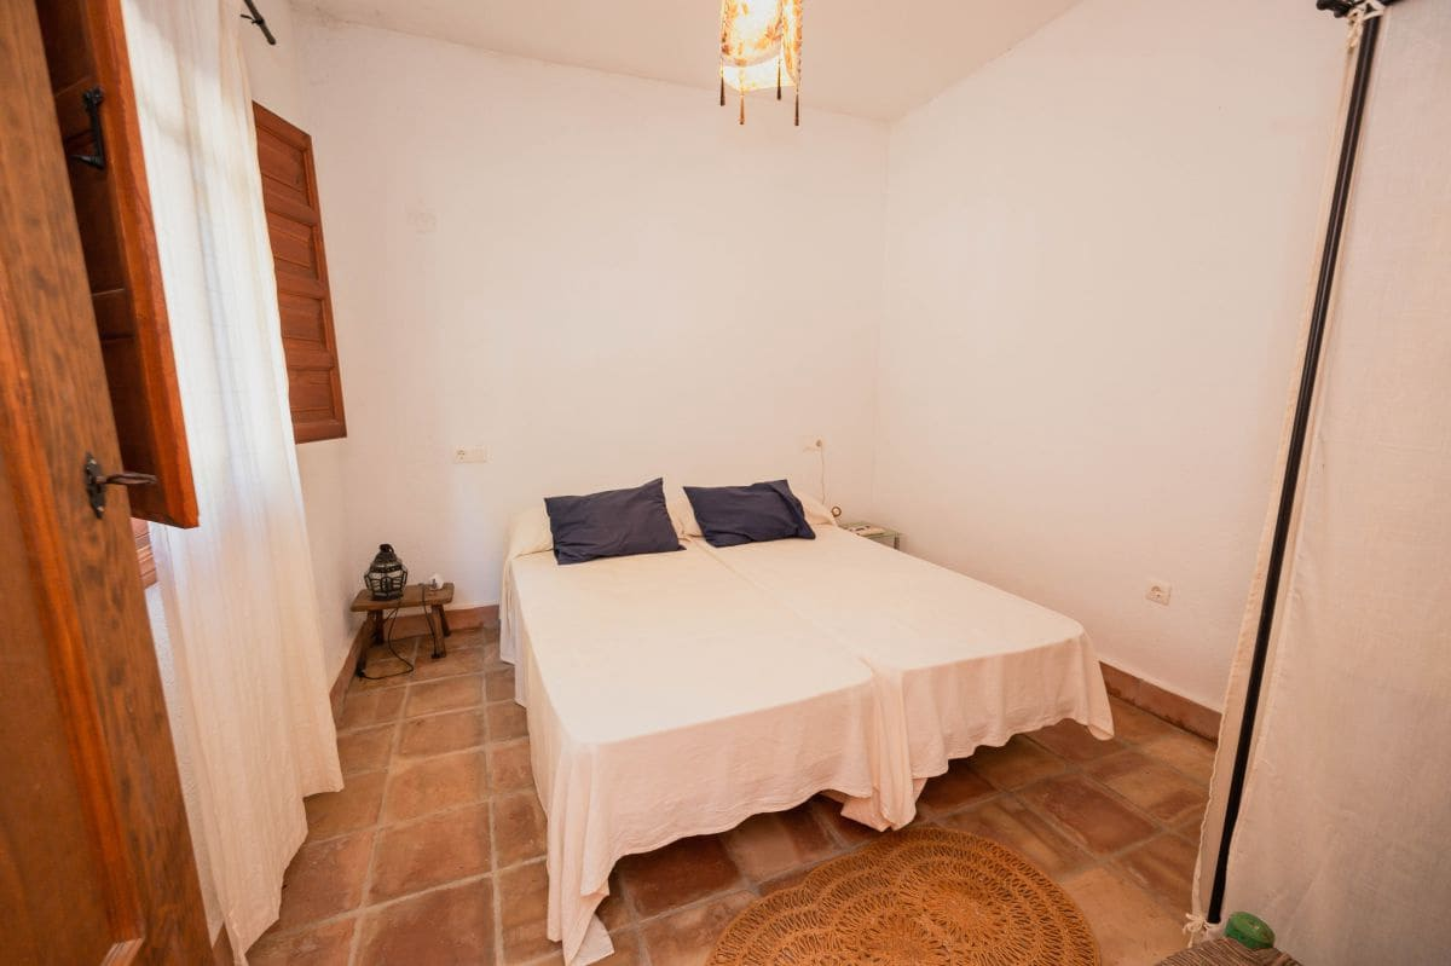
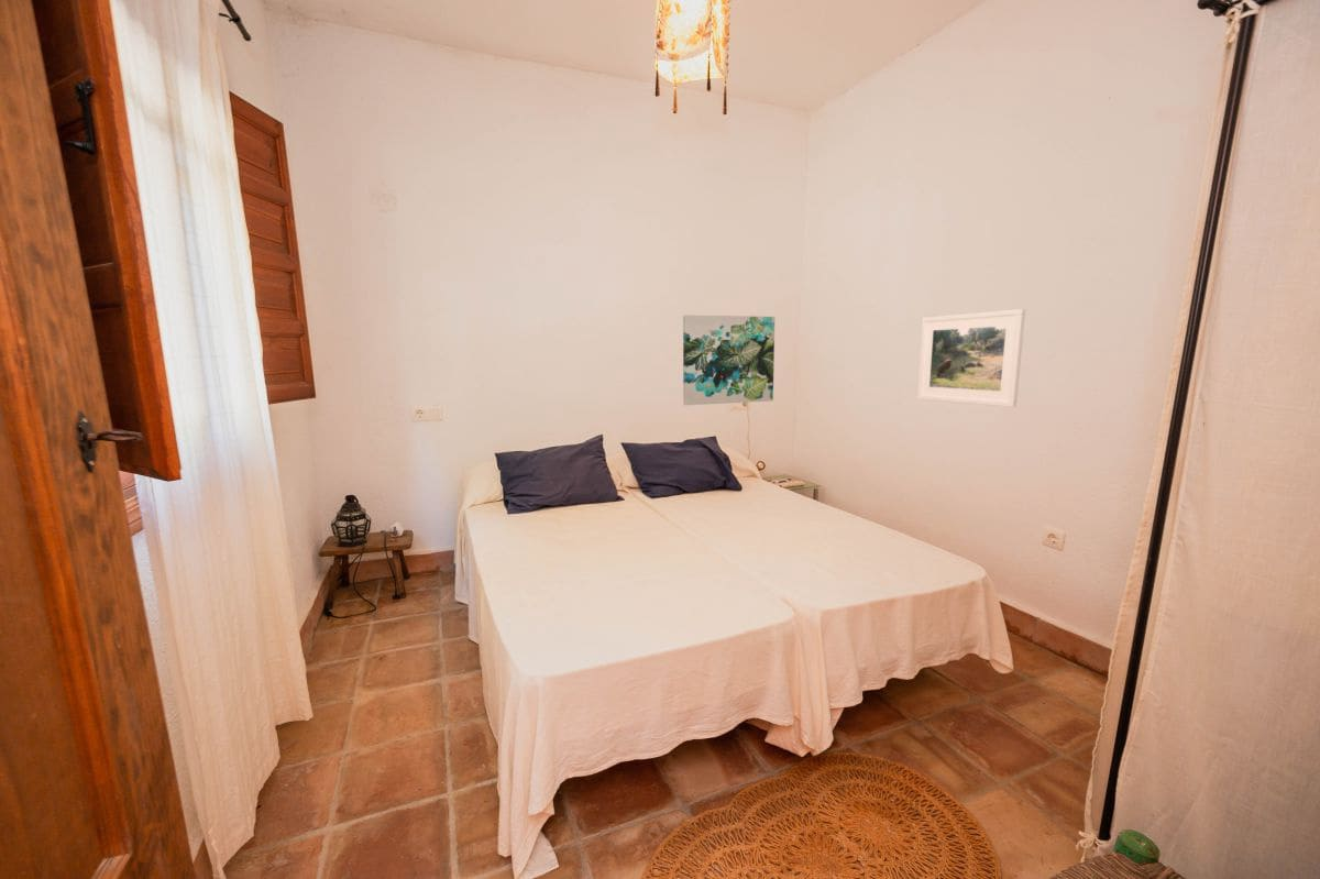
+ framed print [916,308,1026,408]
+ wall art [682,314,776,406]
